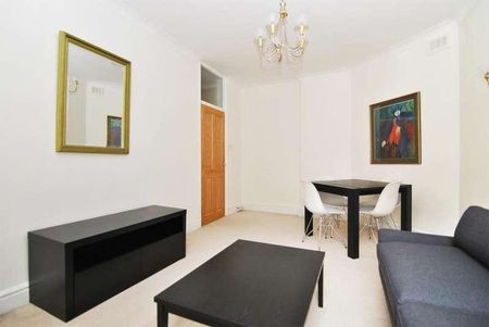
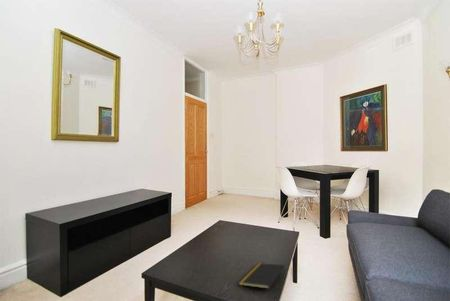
+ notepad [238,262,286,290]
